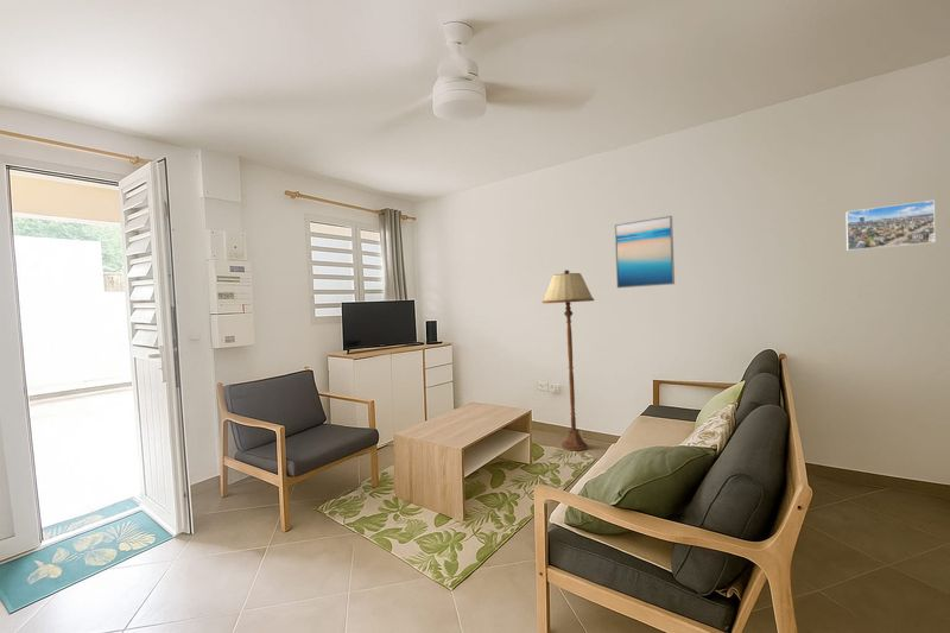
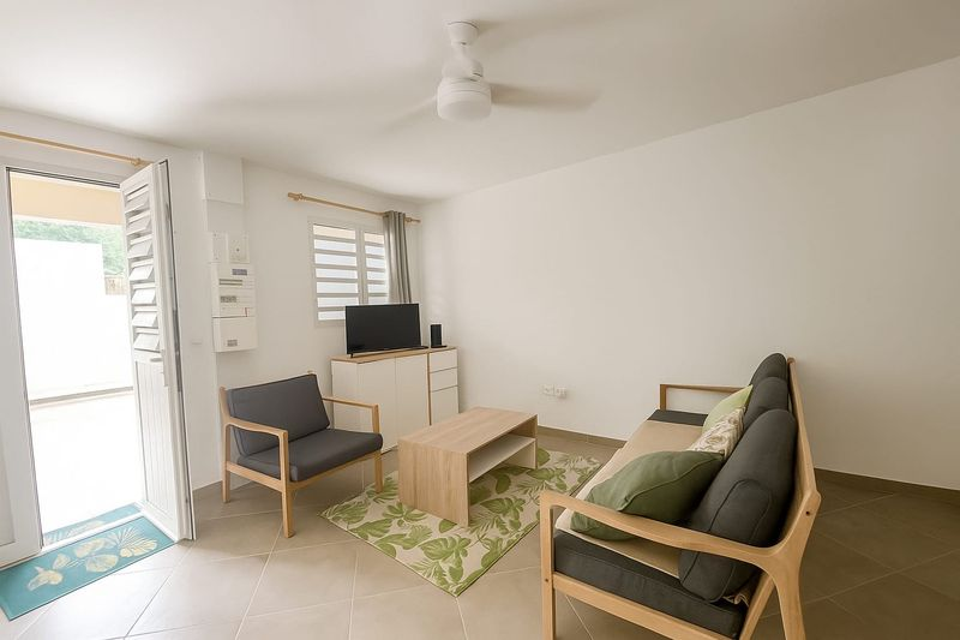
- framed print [844,198,937,252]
- floor lamp [542,268,595,451]
- wall art [614,215,676,289]
